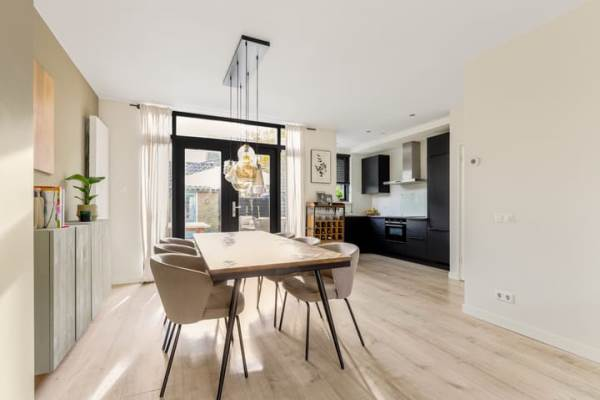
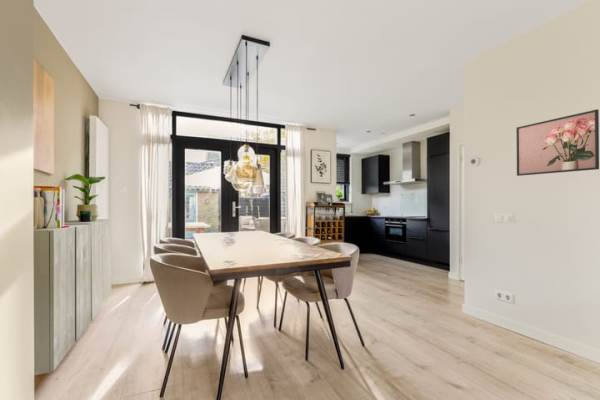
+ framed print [515,108,600,177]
